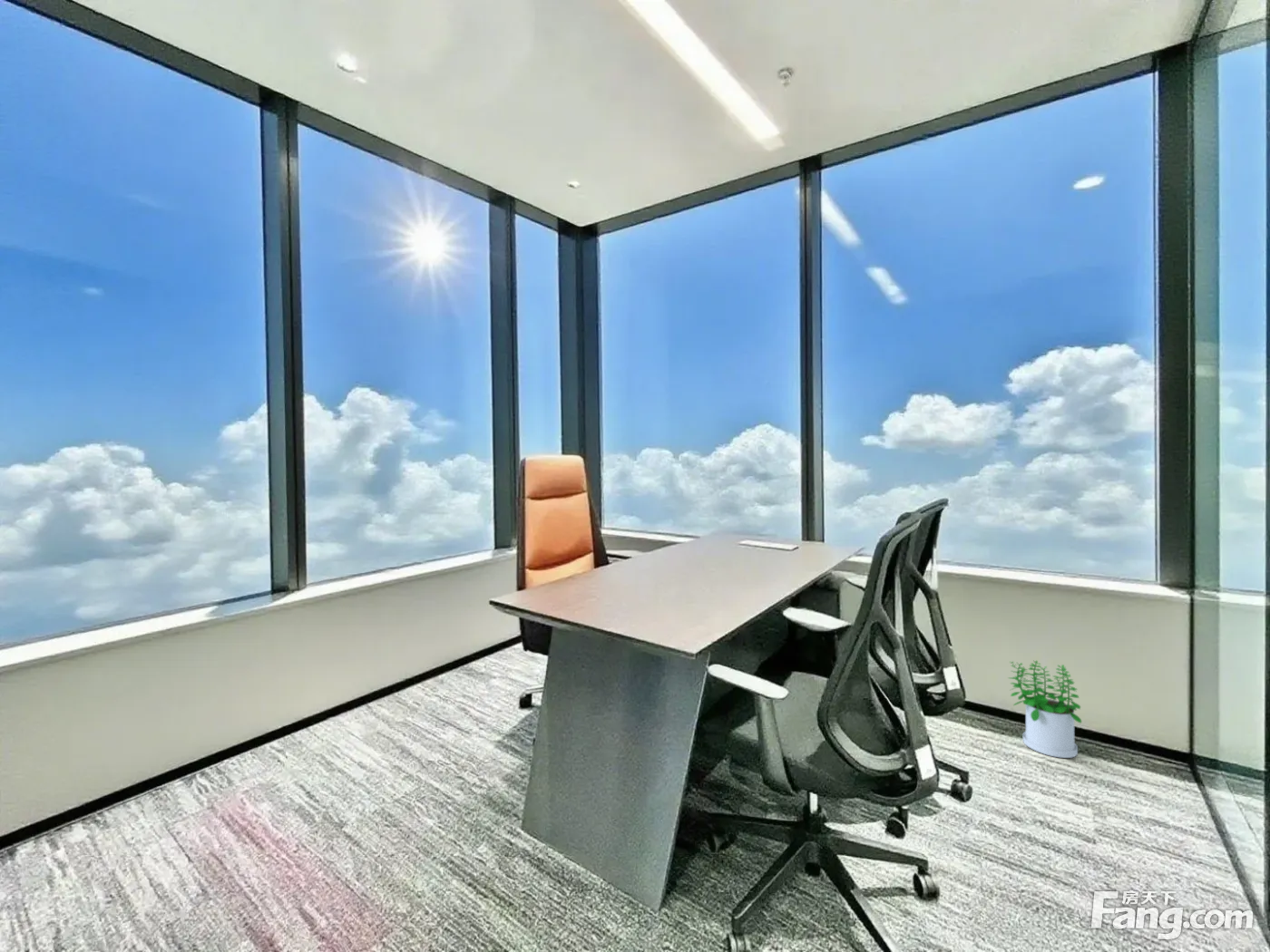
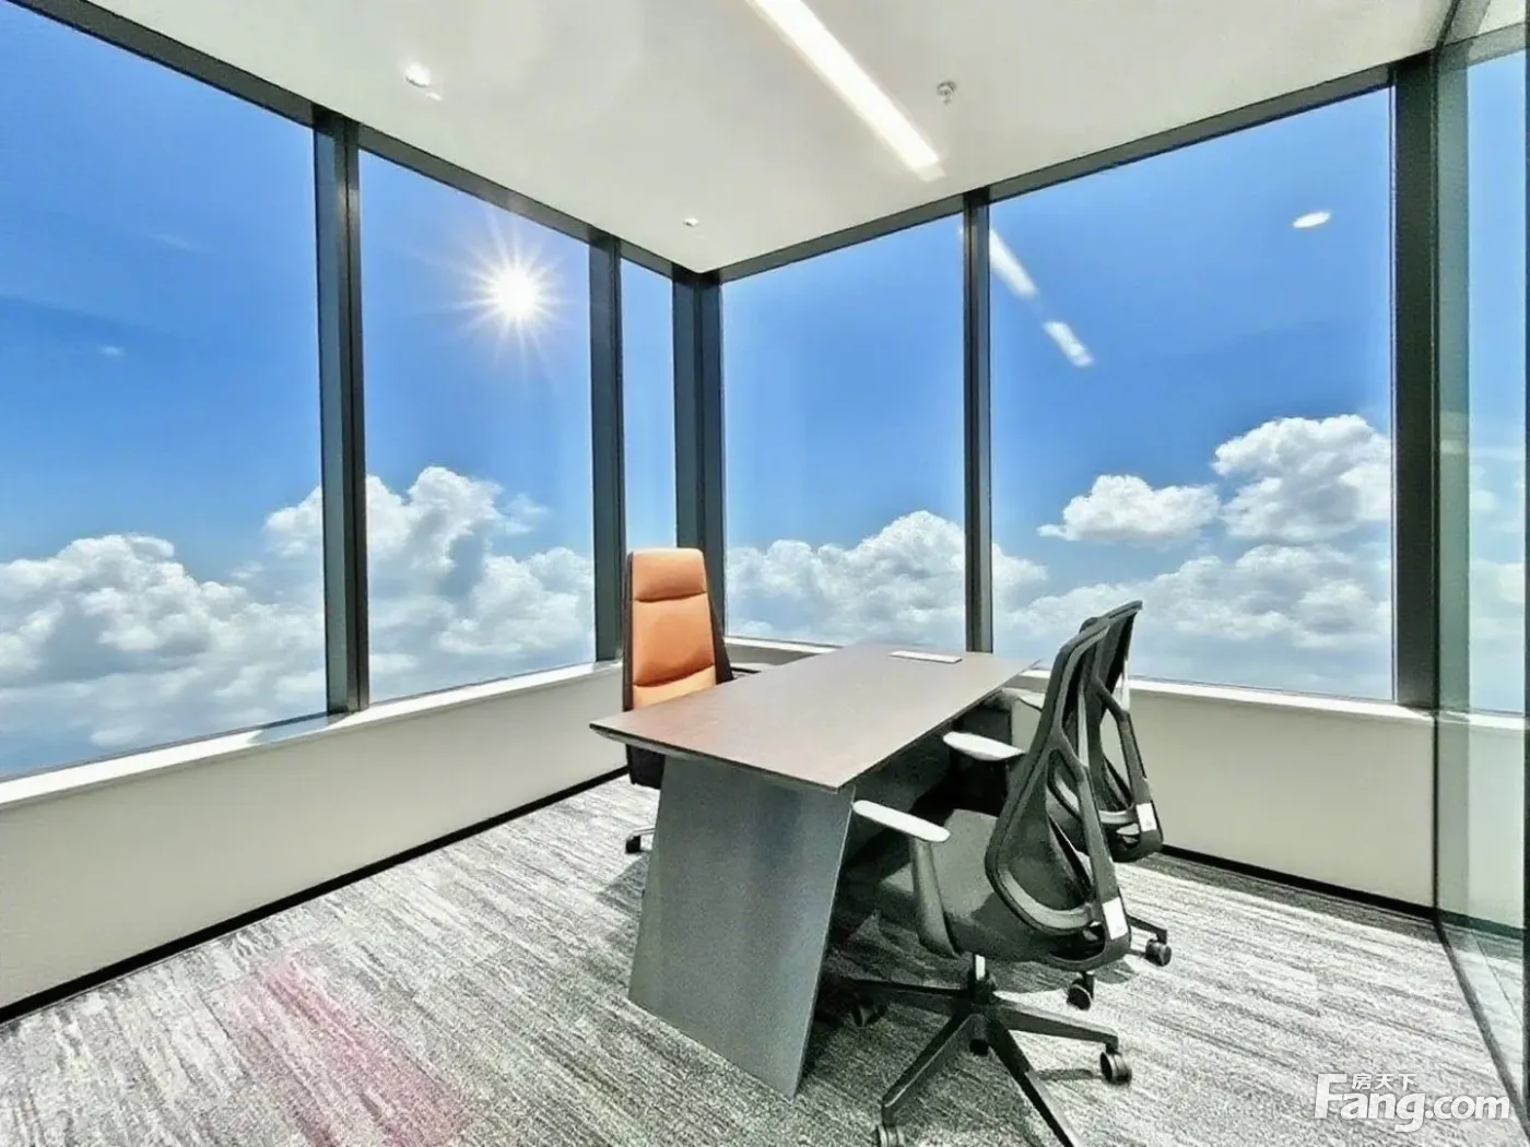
- potted plant [1007,660,1082,759]
